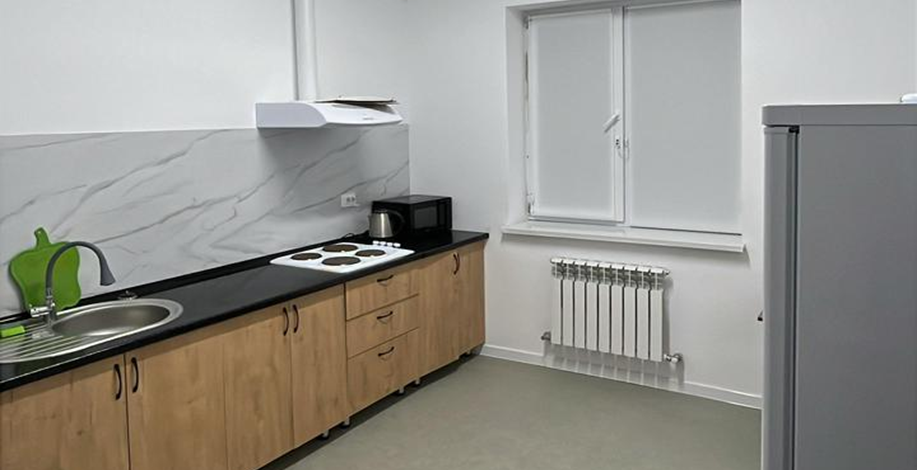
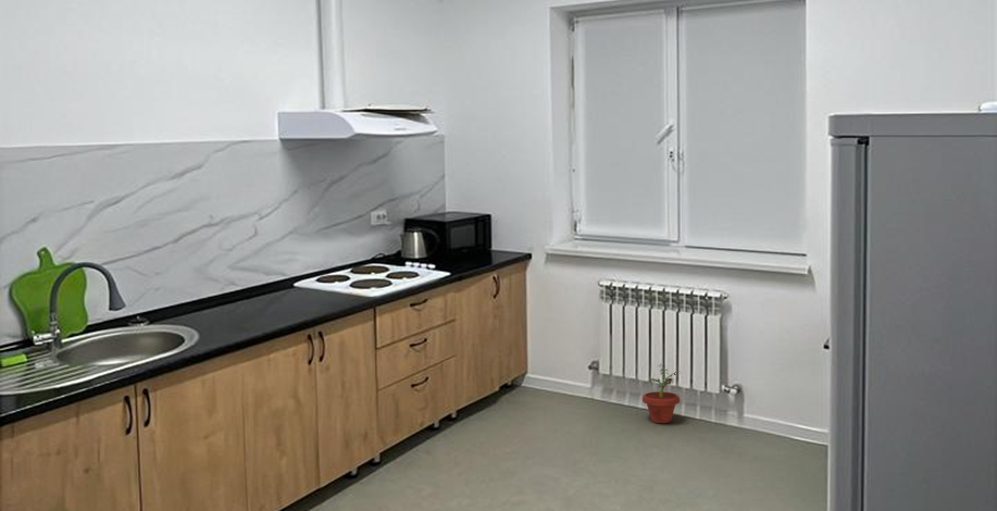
+ potted plant [641,363,682,424]
